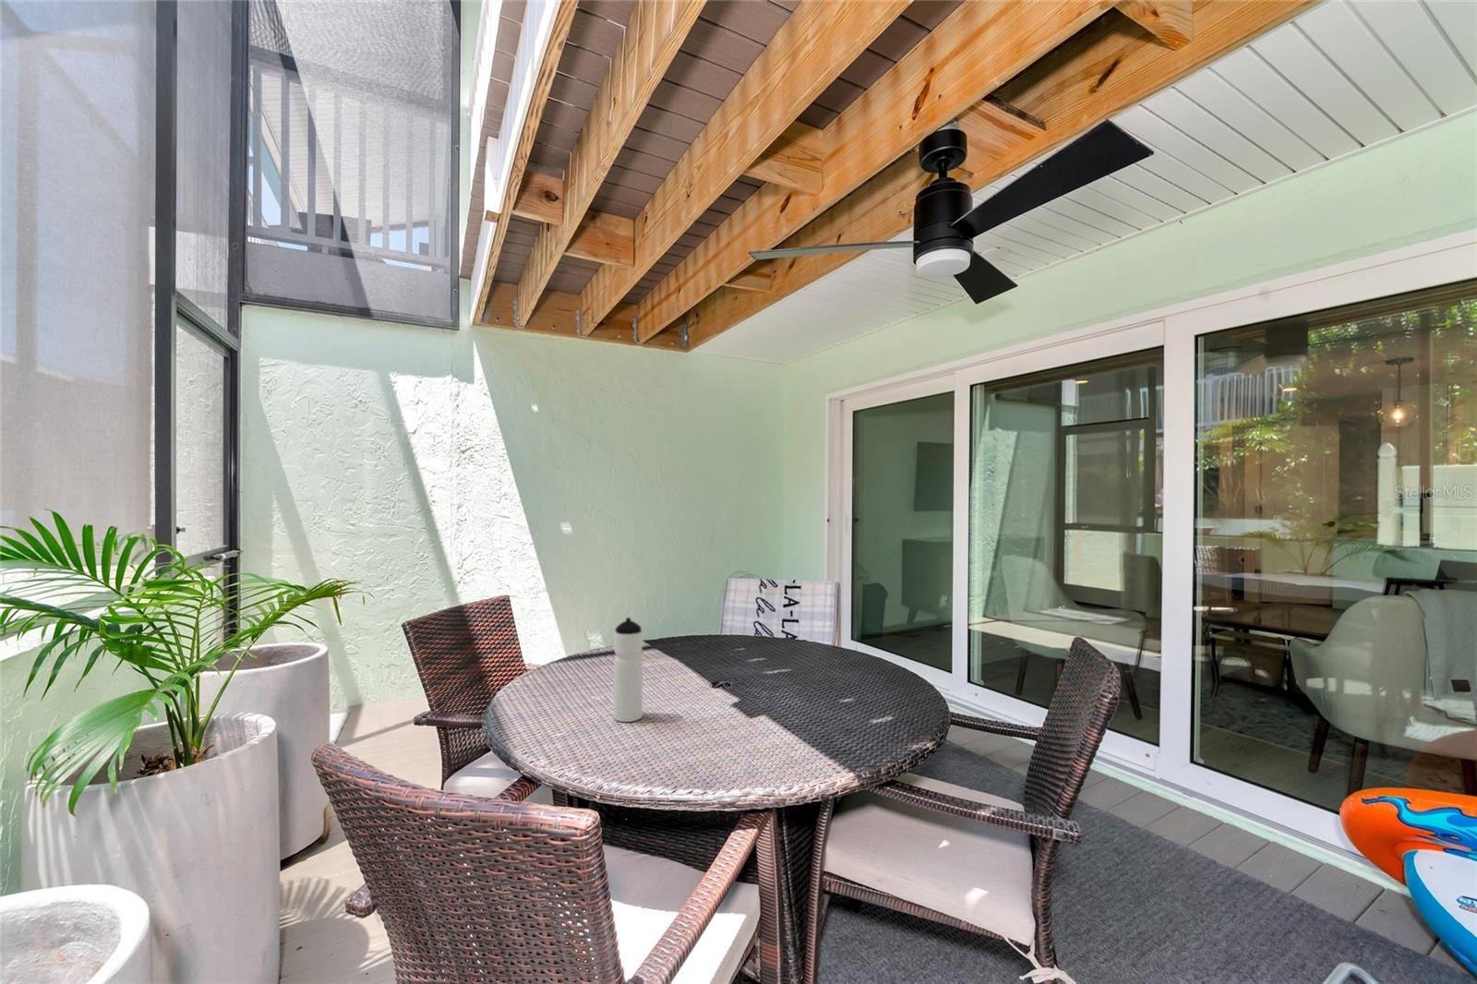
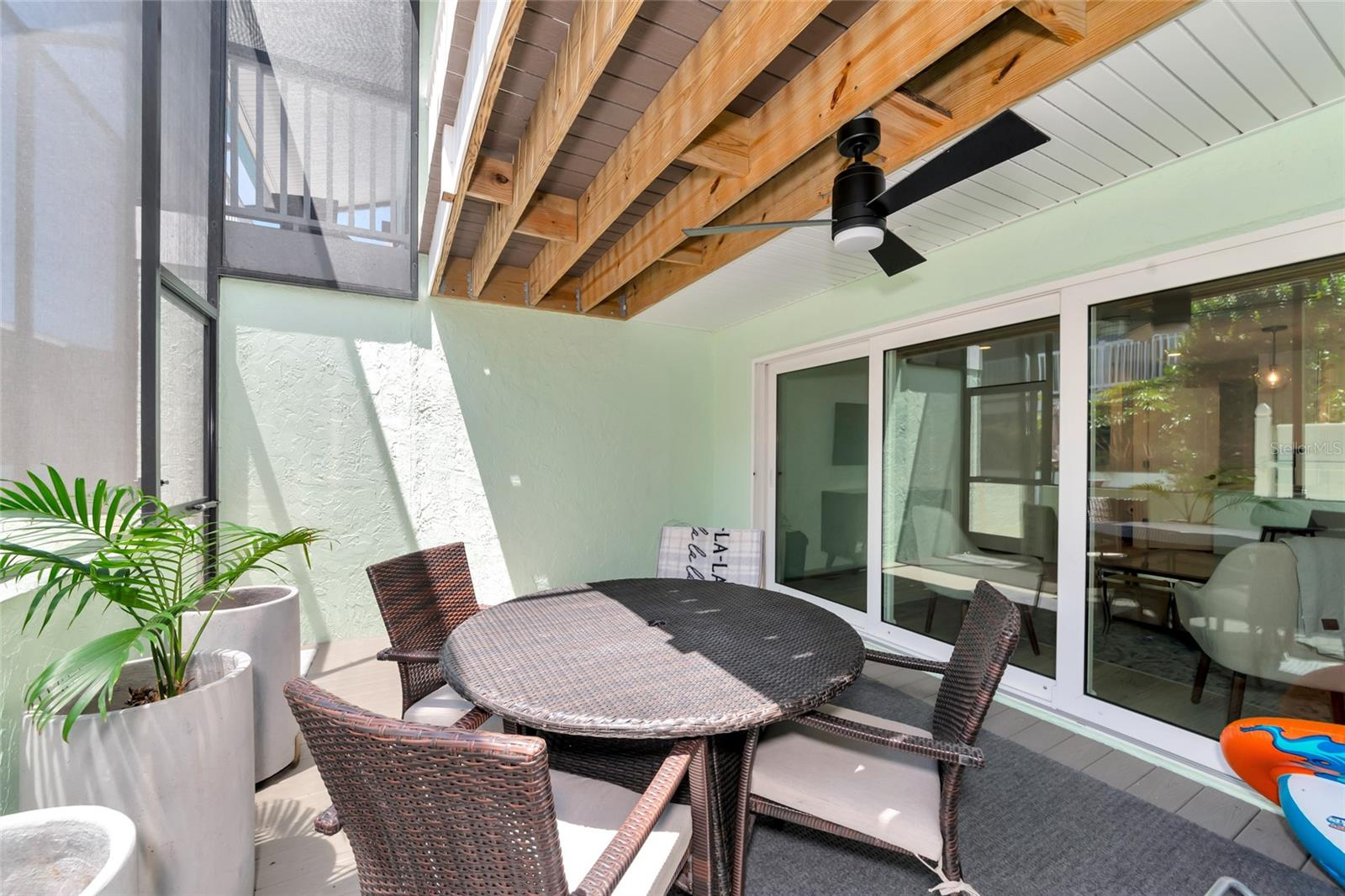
- water bottle [613,616,644,723]
